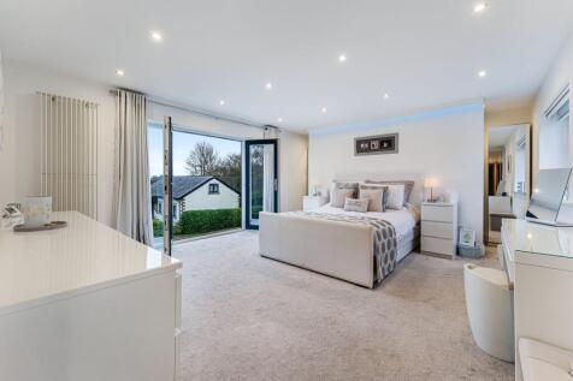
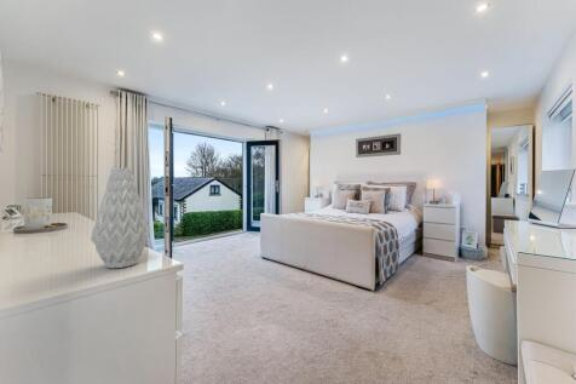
+ vase [90,166,151,269]
